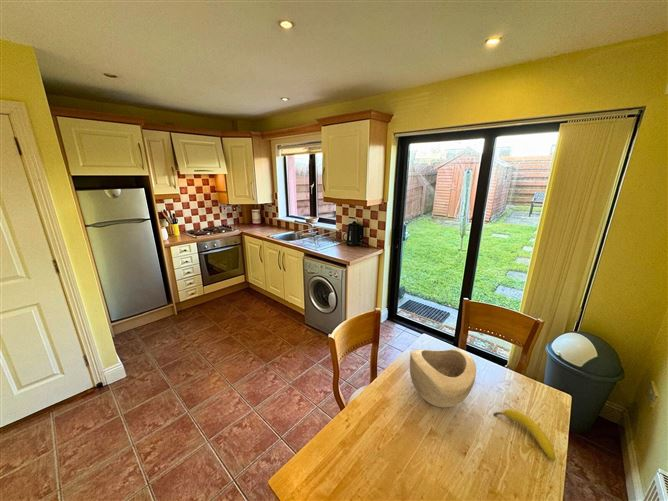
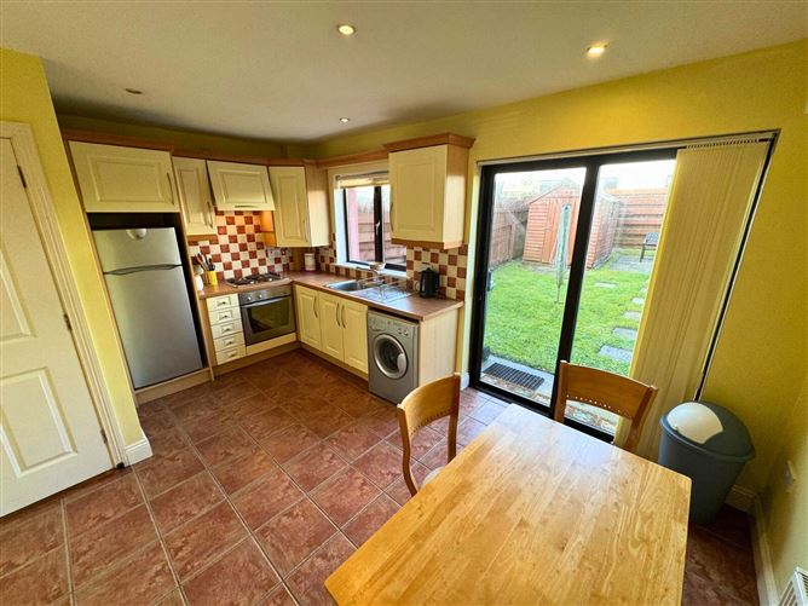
- fruit [492,408,557,462]
- decorative bowl [409,348,477,408]
